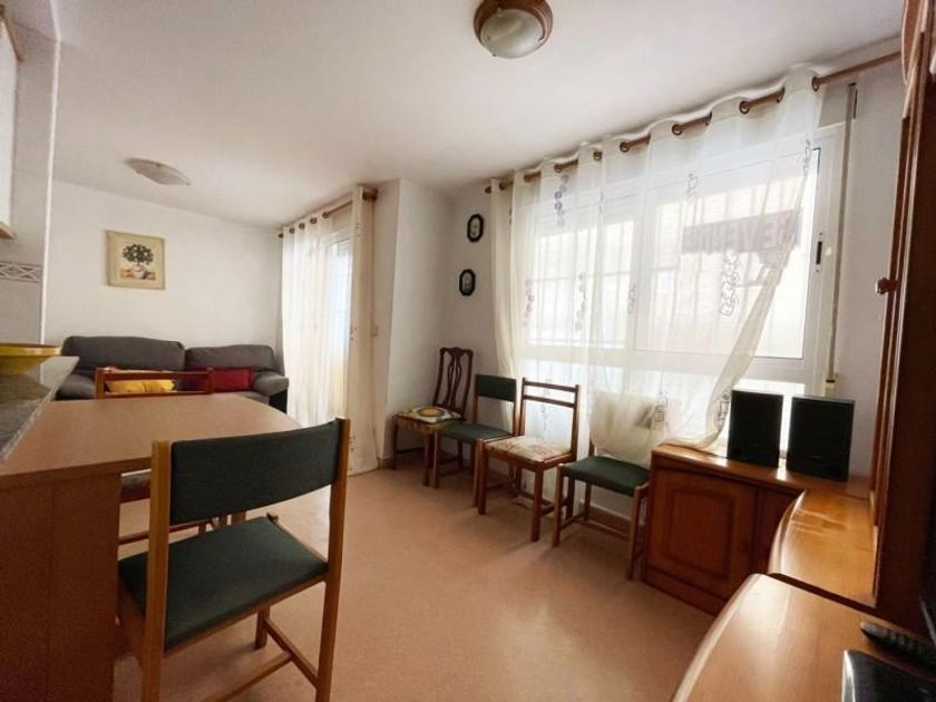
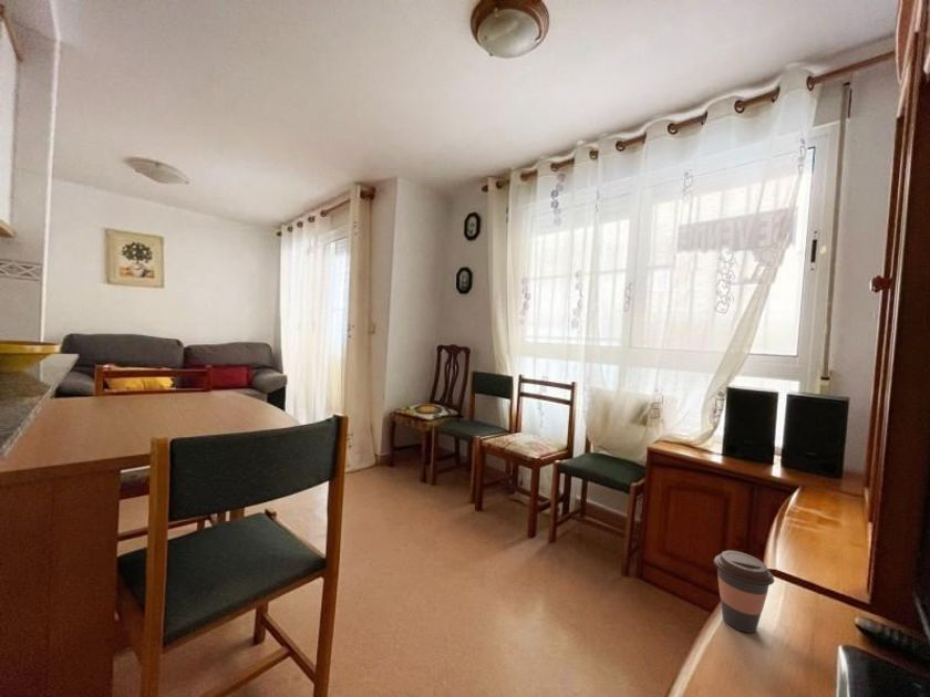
+ coffee cup [713,550,775,634]
